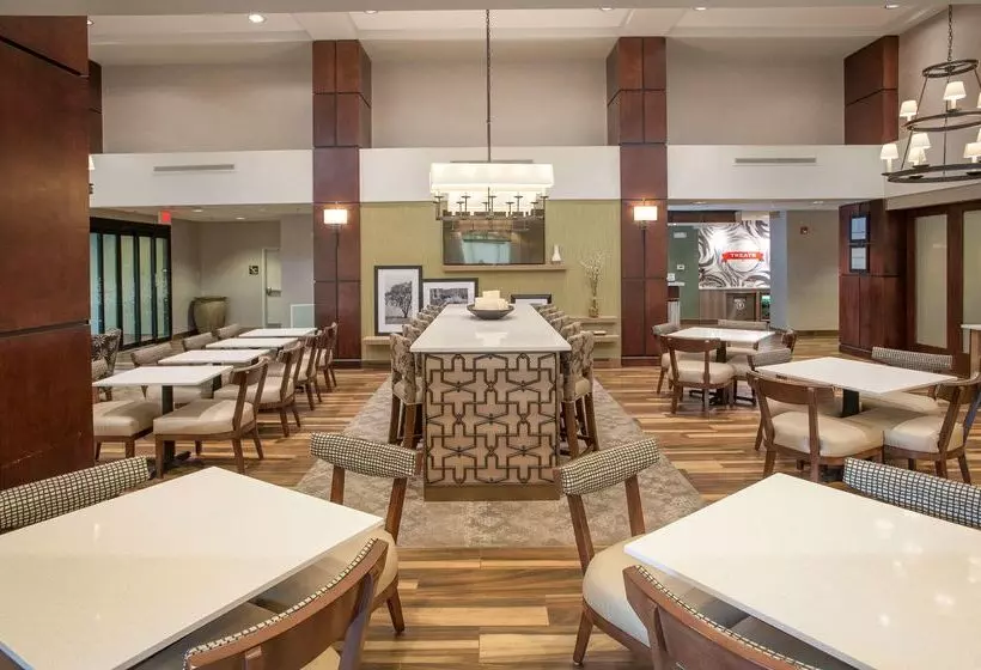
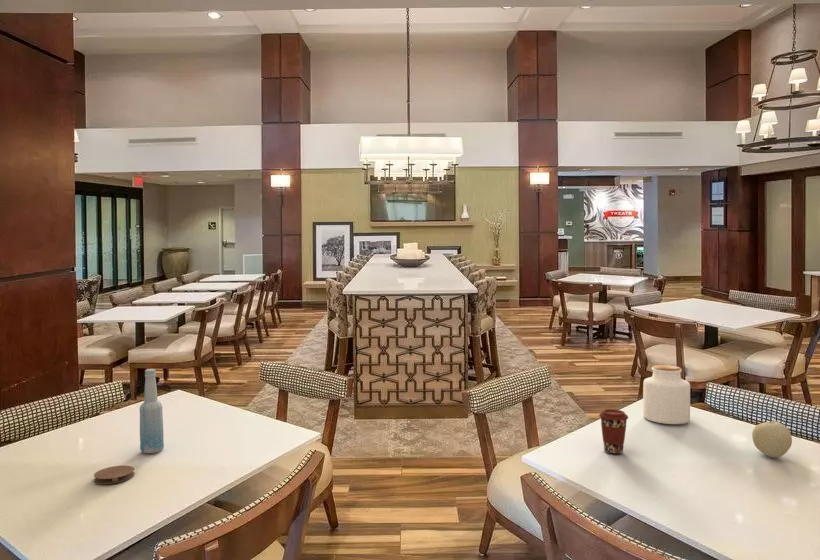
+ coaster [93,465,135,485]
+ coffee cup [598,408,629,455]
+ jar [642,364,691,425]
+ fruit [751,420,793,459]
+ bottle [139,368,165,454]
